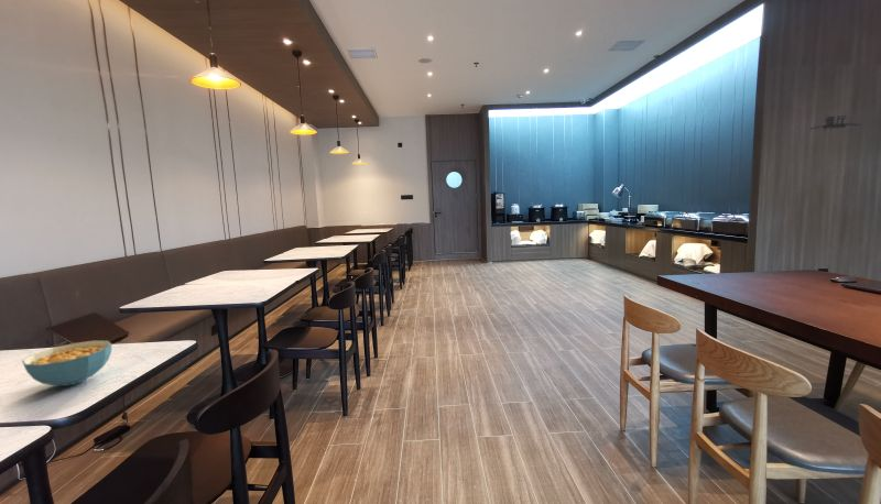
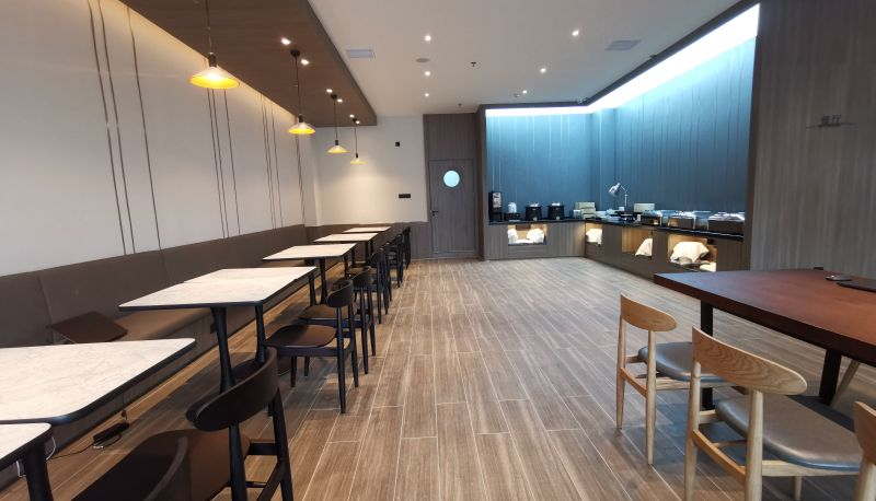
- cereal bowl [21,340,113,387]
